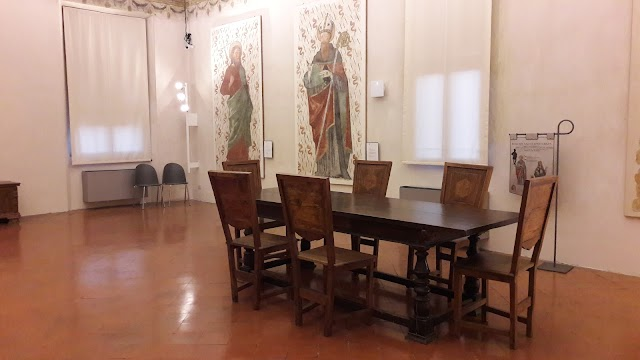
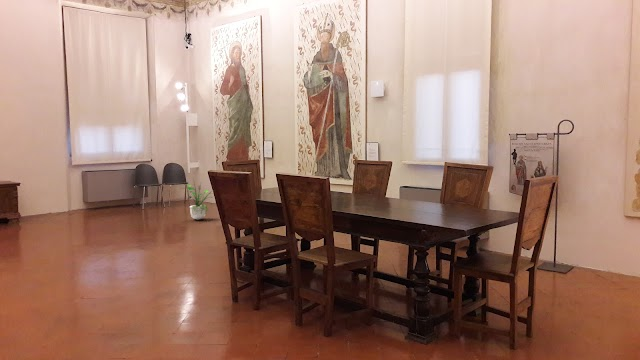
+ potted plant [184,178,214,220]
